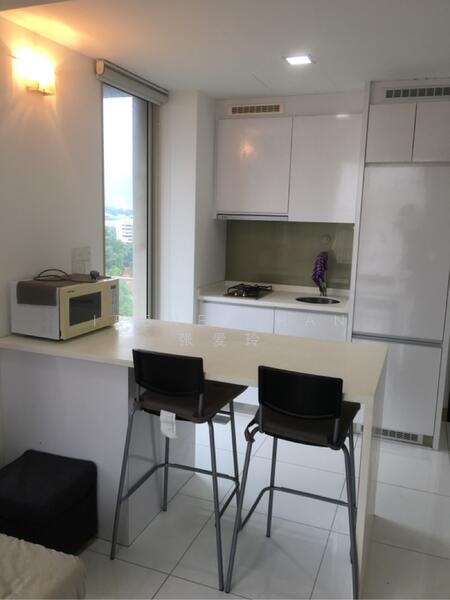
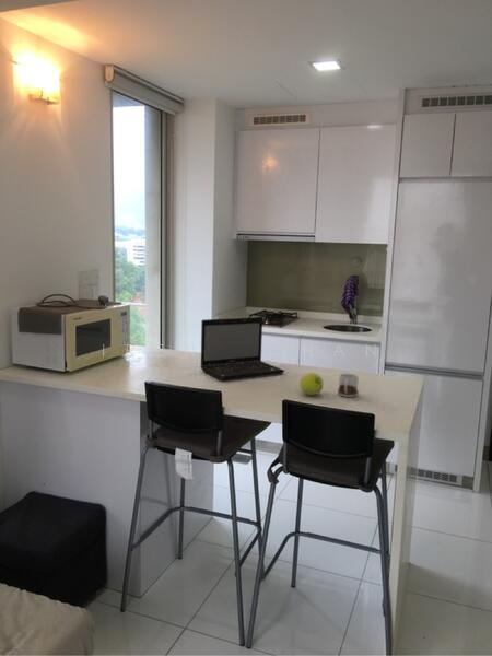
+ laptop [199,316,285,382]
+ mug [337,373,360,398]
+ fruit [298,372,324,396]
